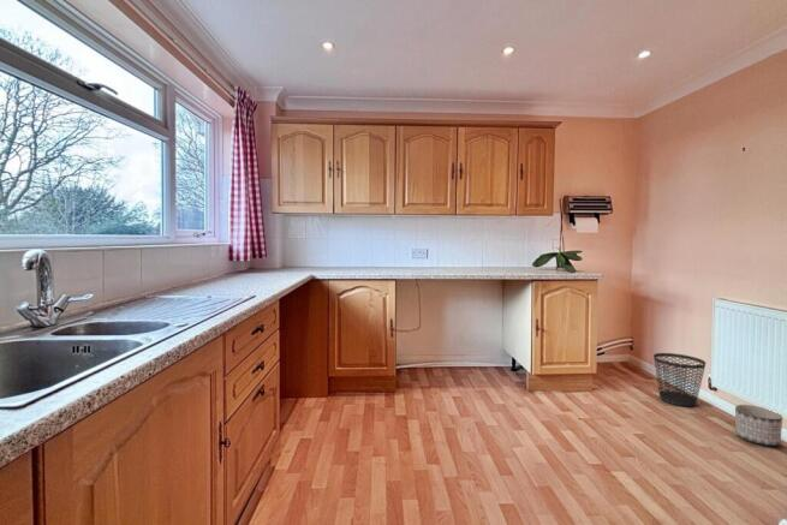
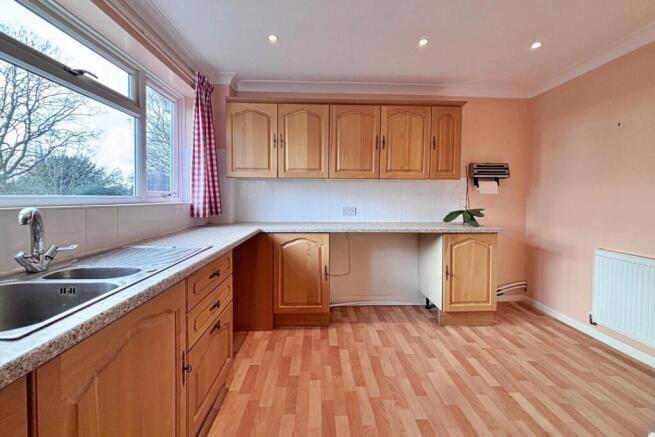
- wastebasket [652,352,706,407]
- planter [734,404,783,447]
